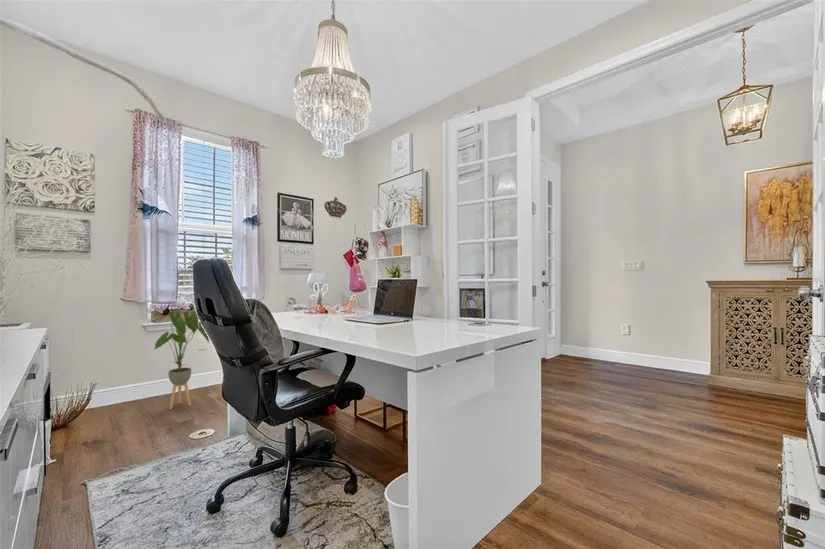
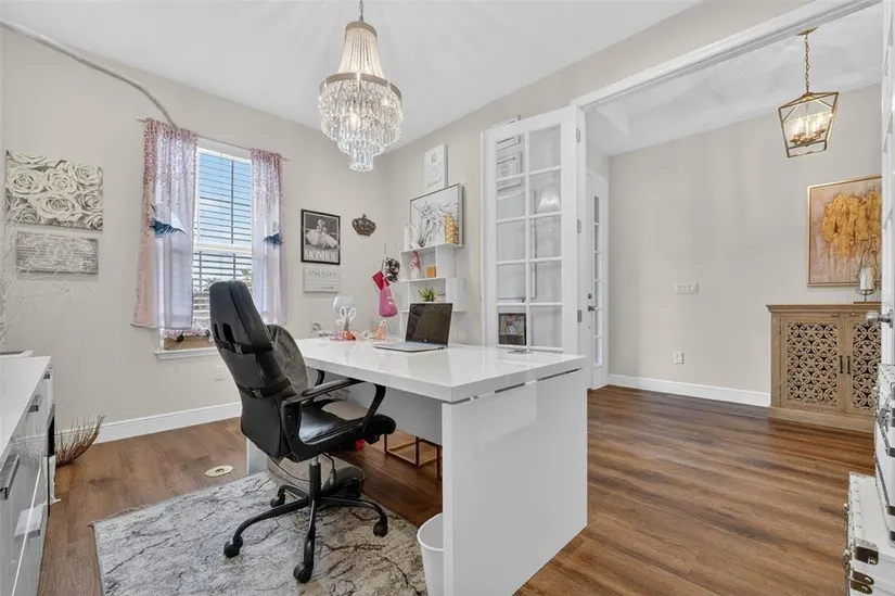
- house plant [152,309,210,410]
